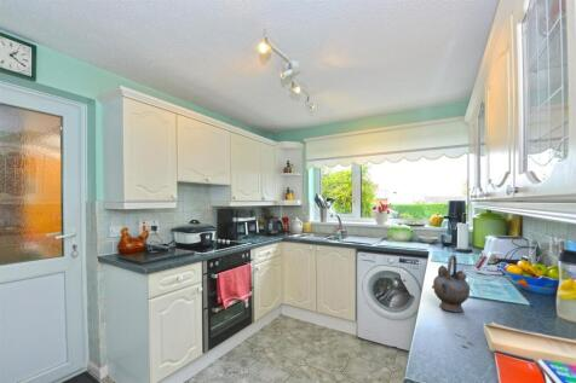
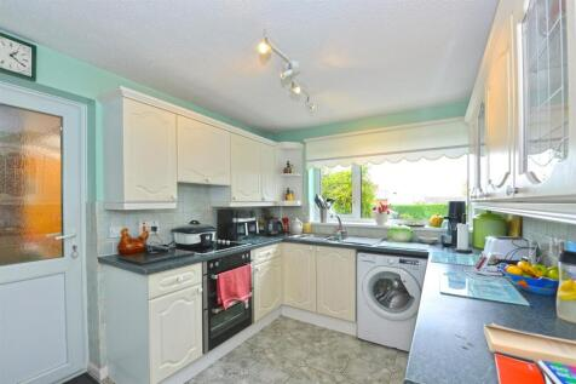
- teapot [431,254,471,313]
